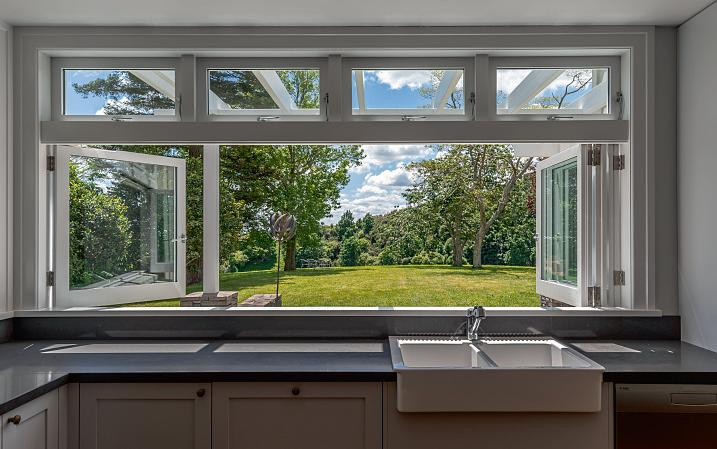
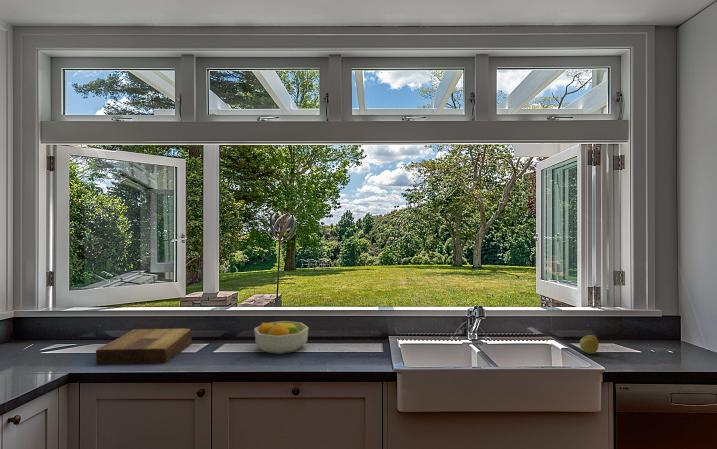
+ apple [579,334,600,355]
+ fruit bowl [253,320,309,355]
+ cutting board [95,328,193,365]
